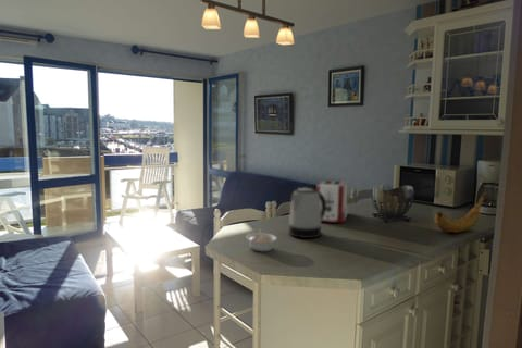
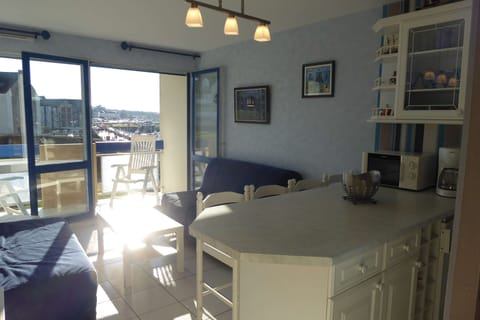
- kettle [288,187,326,239]
- toaster [315,179,349,224]
- banana [434,189,488,234]
- legume [245,227,278,252]
